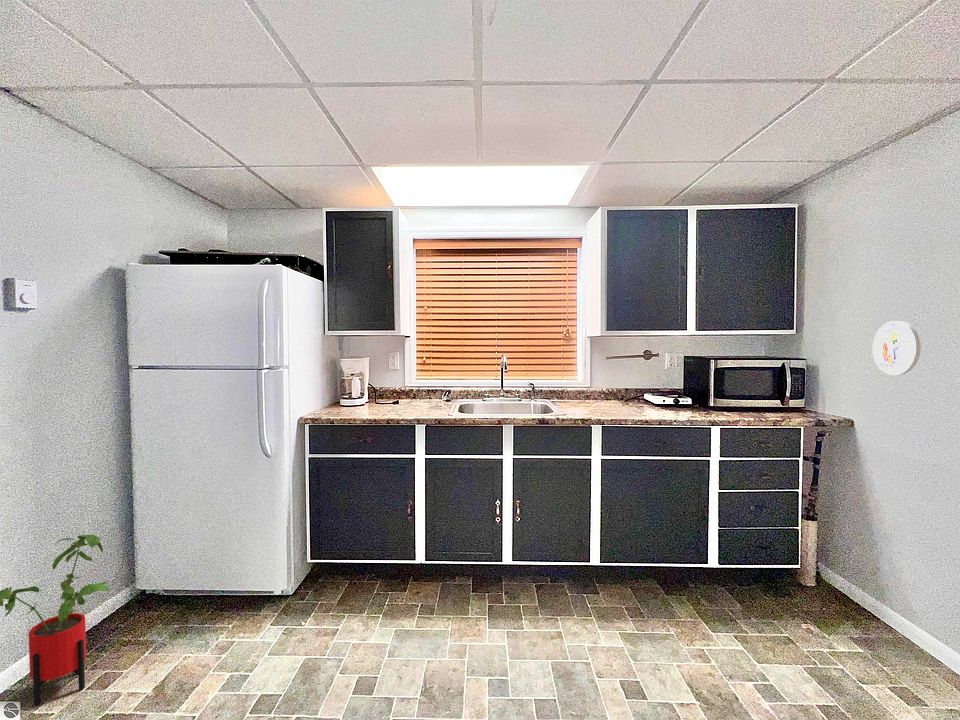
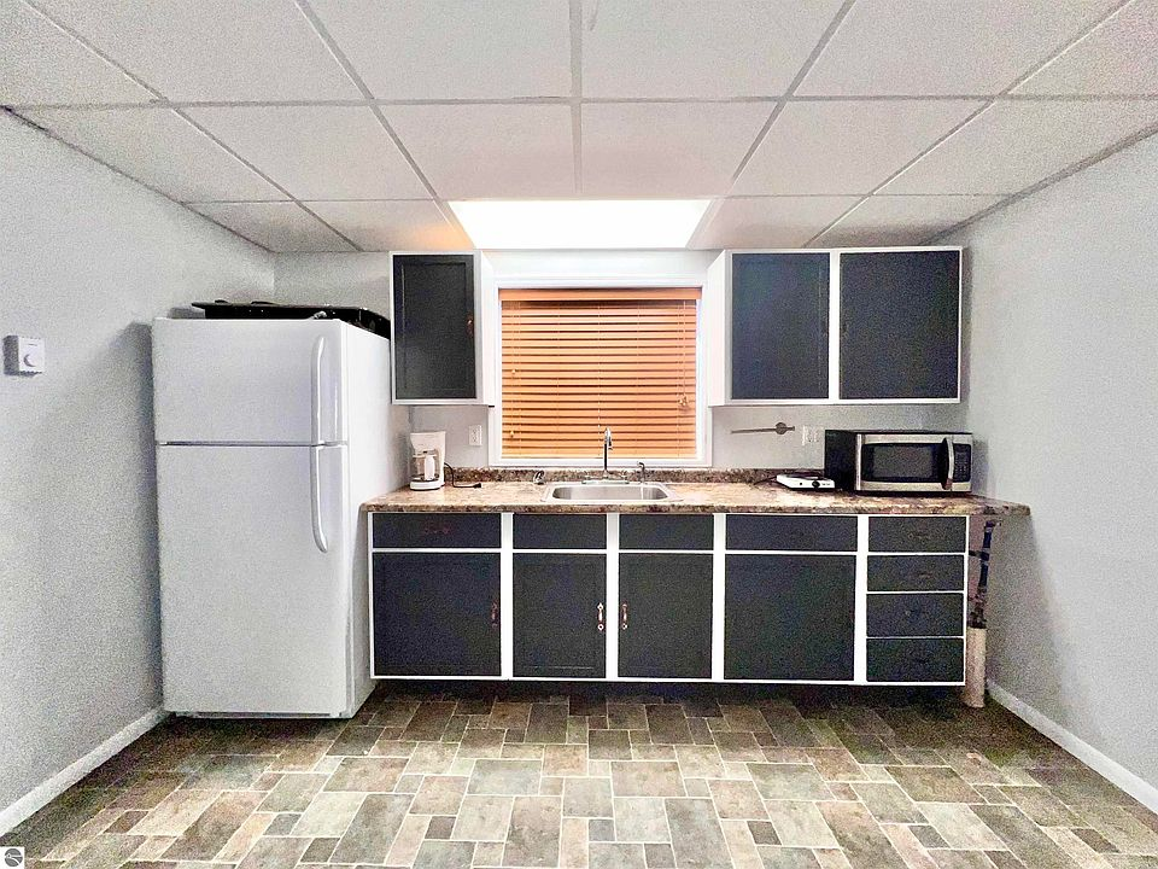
- house plant [0,534,111,707]
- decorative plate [871,320,922,376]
